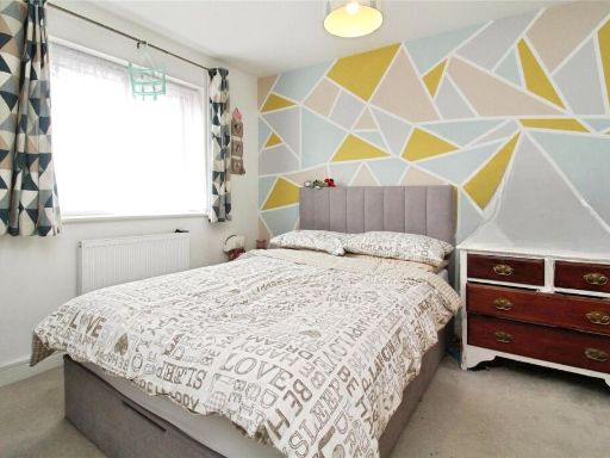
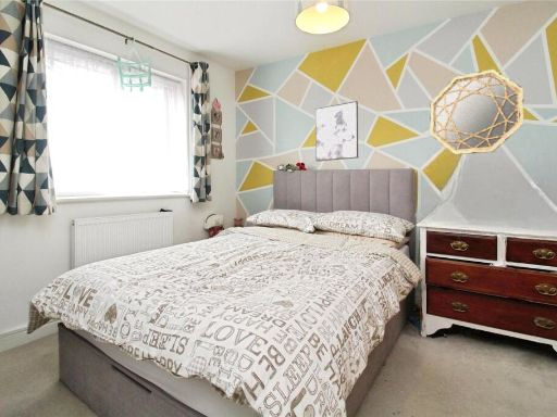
+ wall art [314,100,359,163]
+ home mirror [429,68,524,155]
